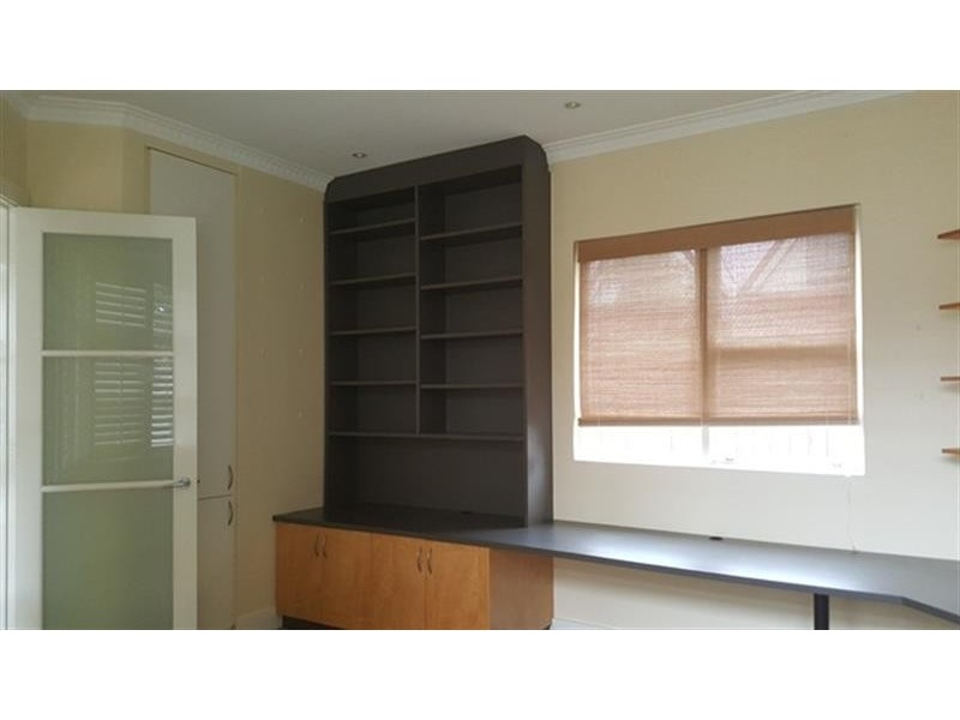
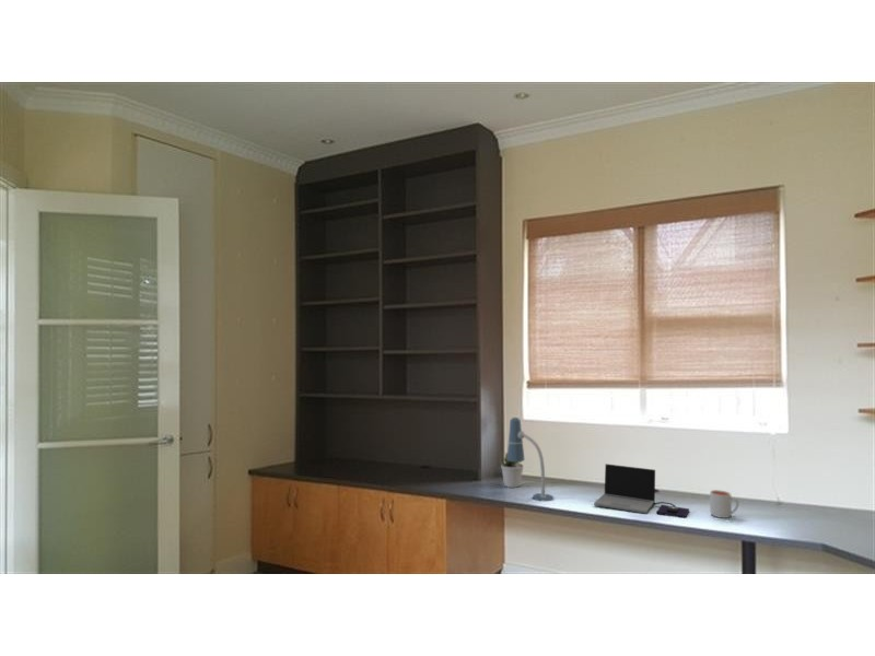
+ potted plant [499,452,525,489]
+ desk lamp [506,417,555,502]
+ laptop computer [593,462,690,519]
+ mug [709,489,740,519]
